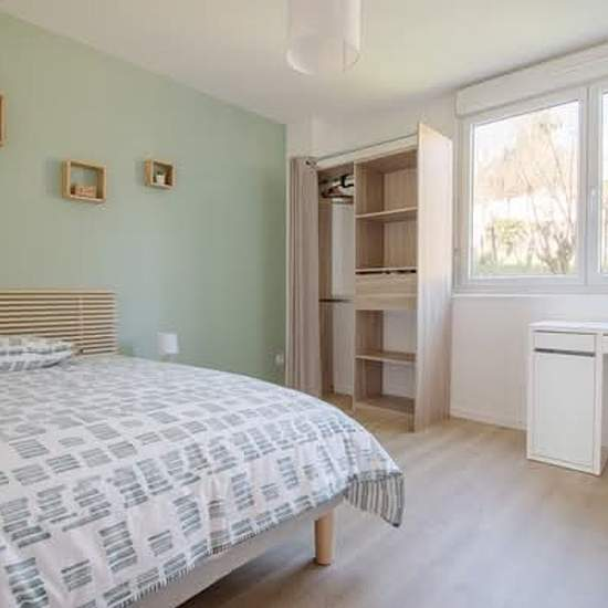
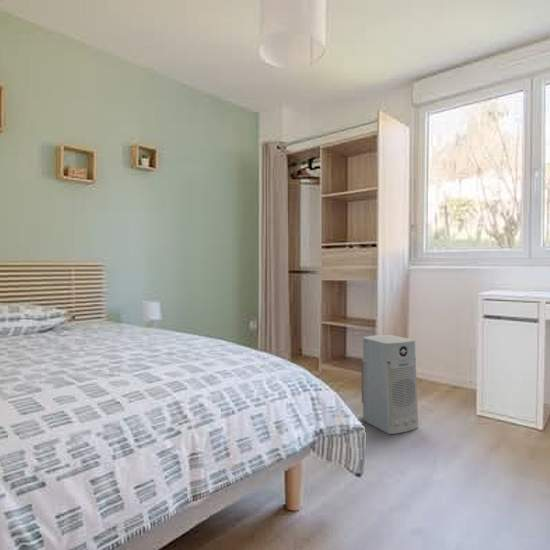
+ air purifier [361,334,419,435]
